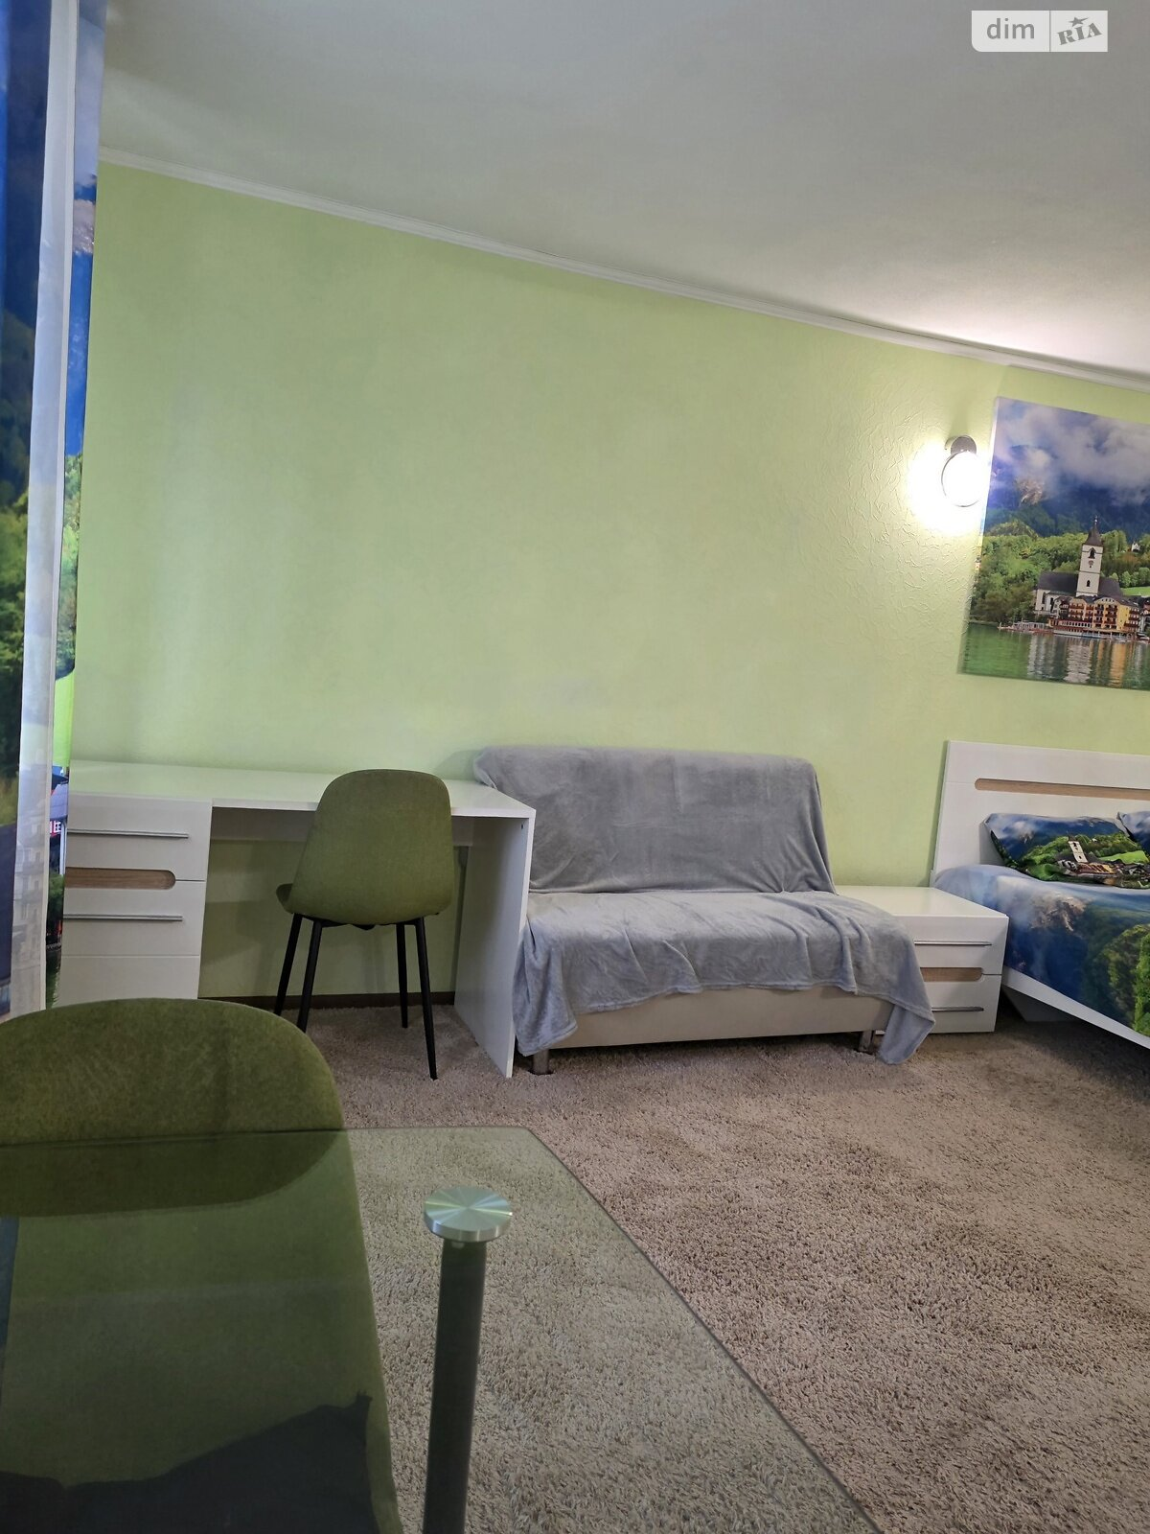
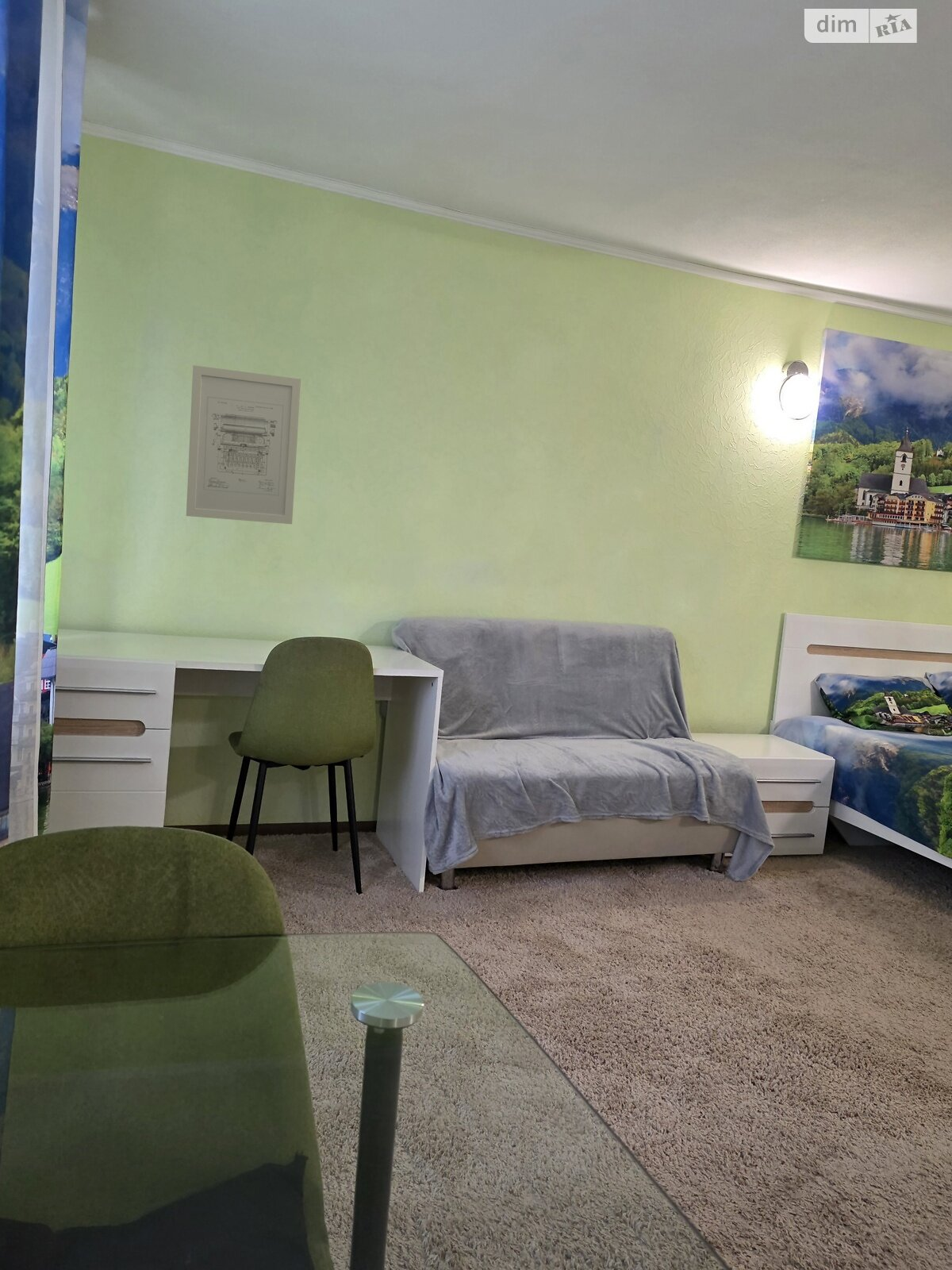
+ wall art [186,364,301,525]
